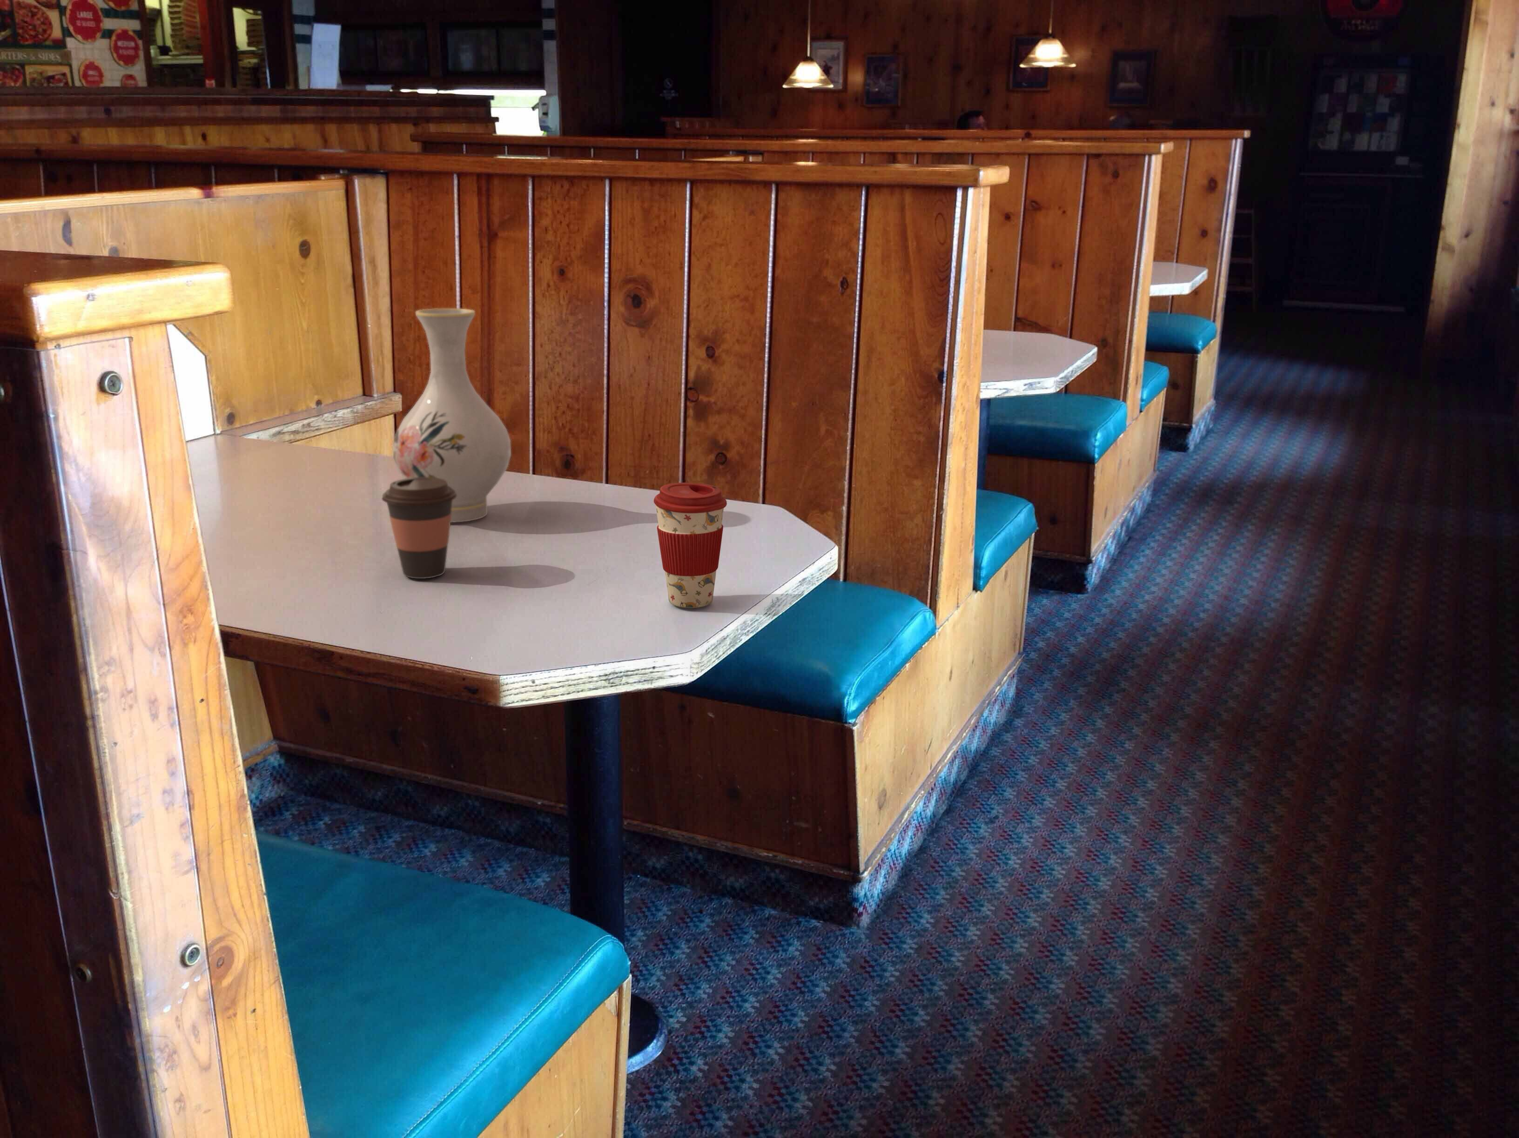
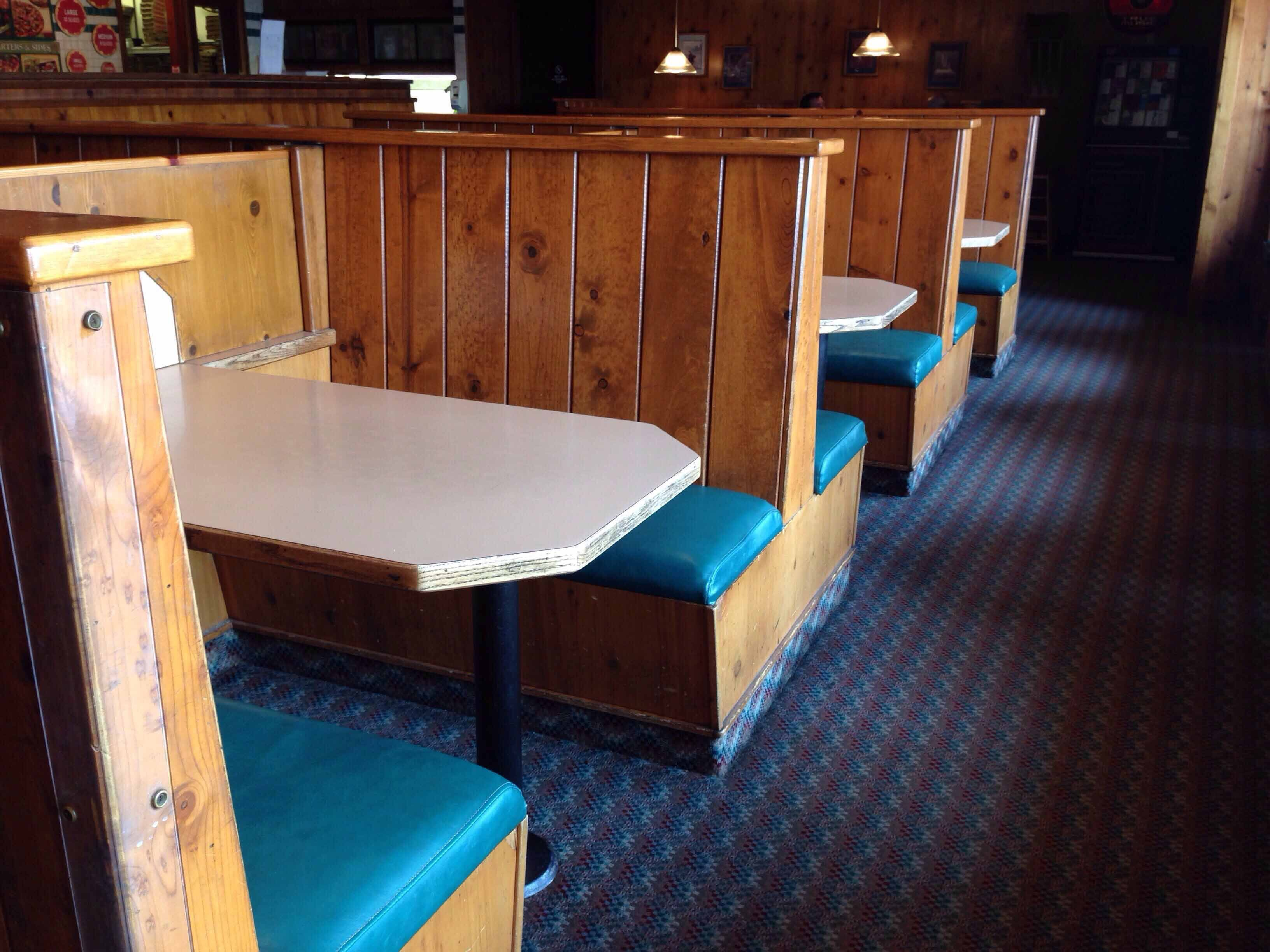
- coffee cup [382,477,457,580]
- coffee cup [653,482,727,608]
- vase [392,307,512,524]
